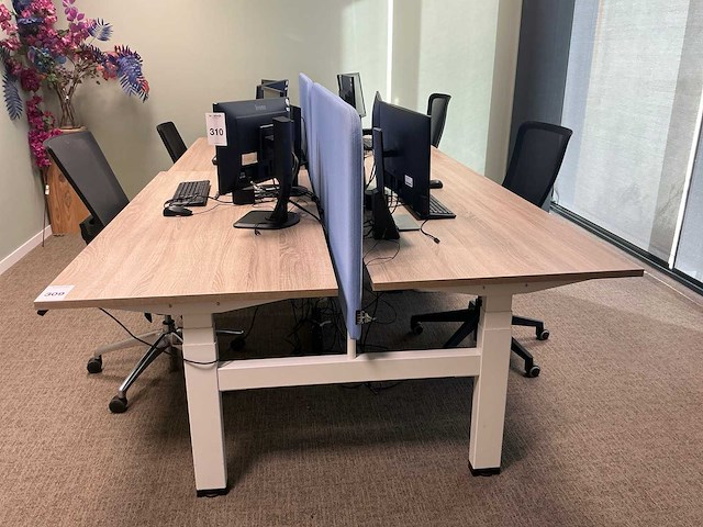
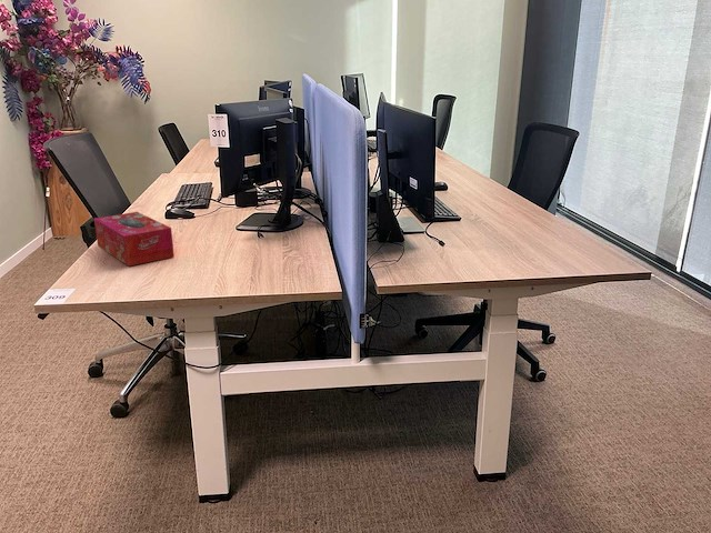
+ tissue box [93,211,176,268]
